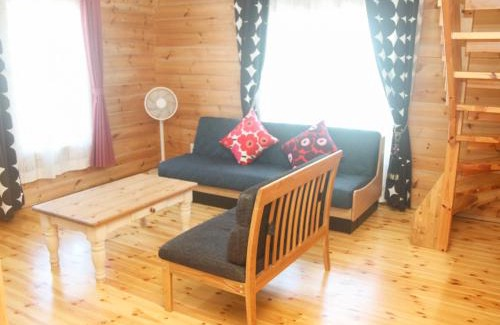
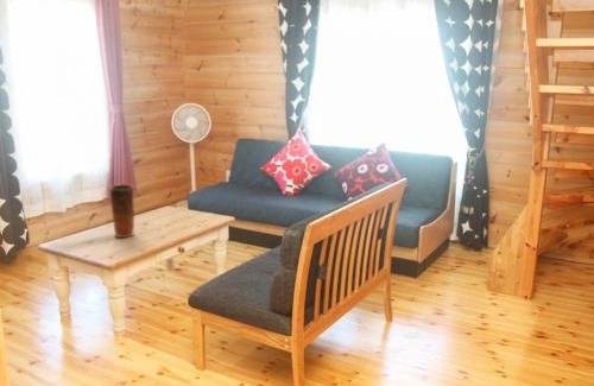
+ vase [108,183,135,239]
